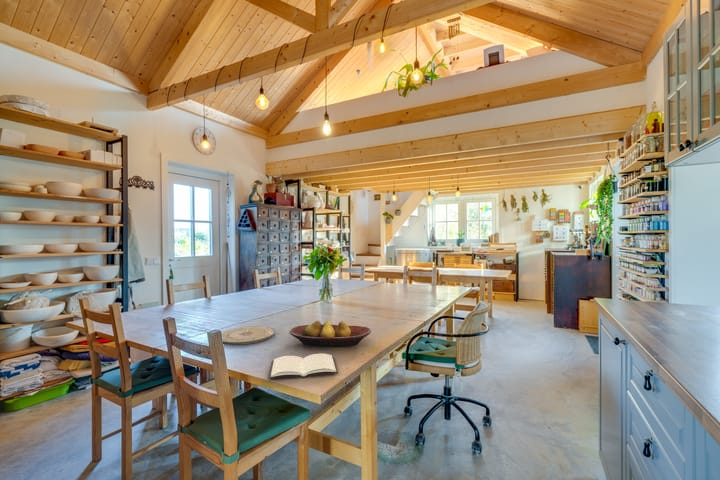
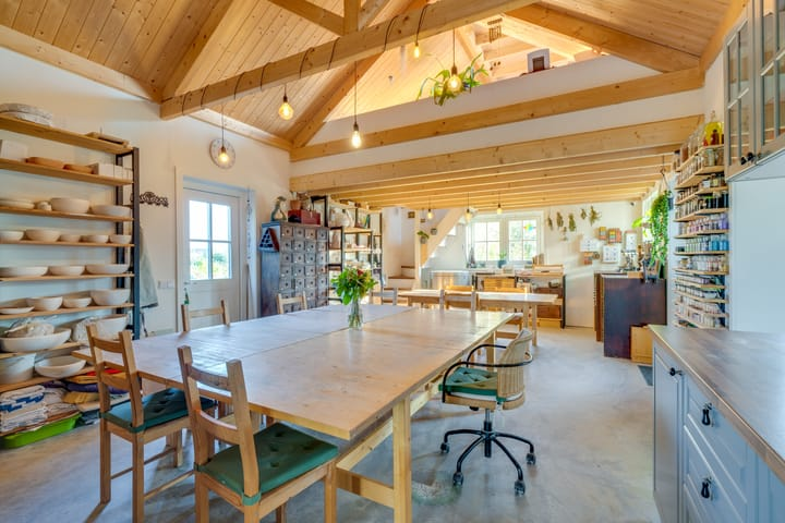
- book [267,352,339,380]
- plate [221,325,276,345]
- fruit bowl [288,320,372,348]
